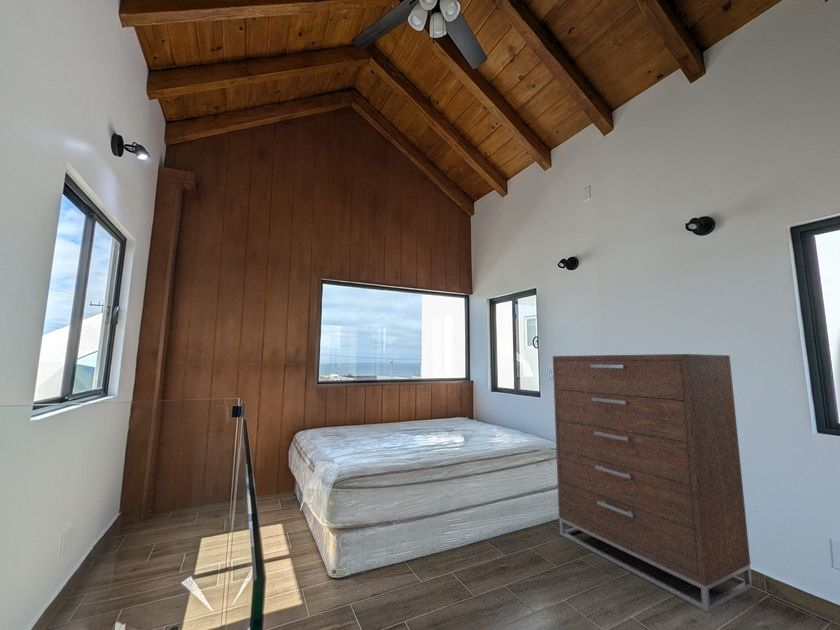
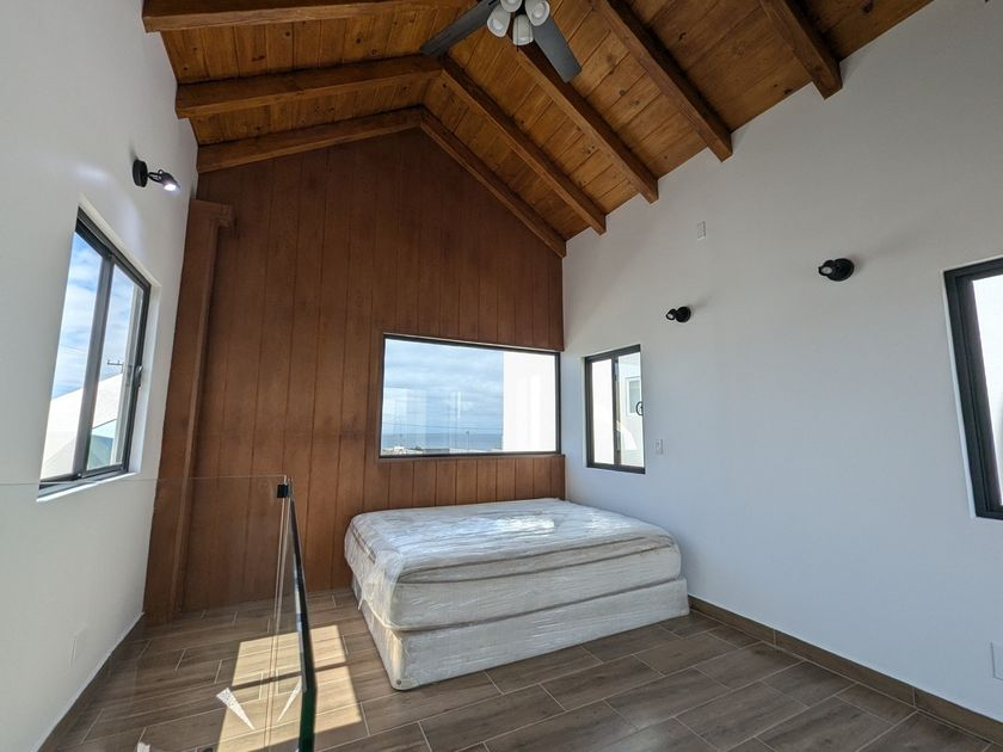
- dresser [552,353,753,613]
